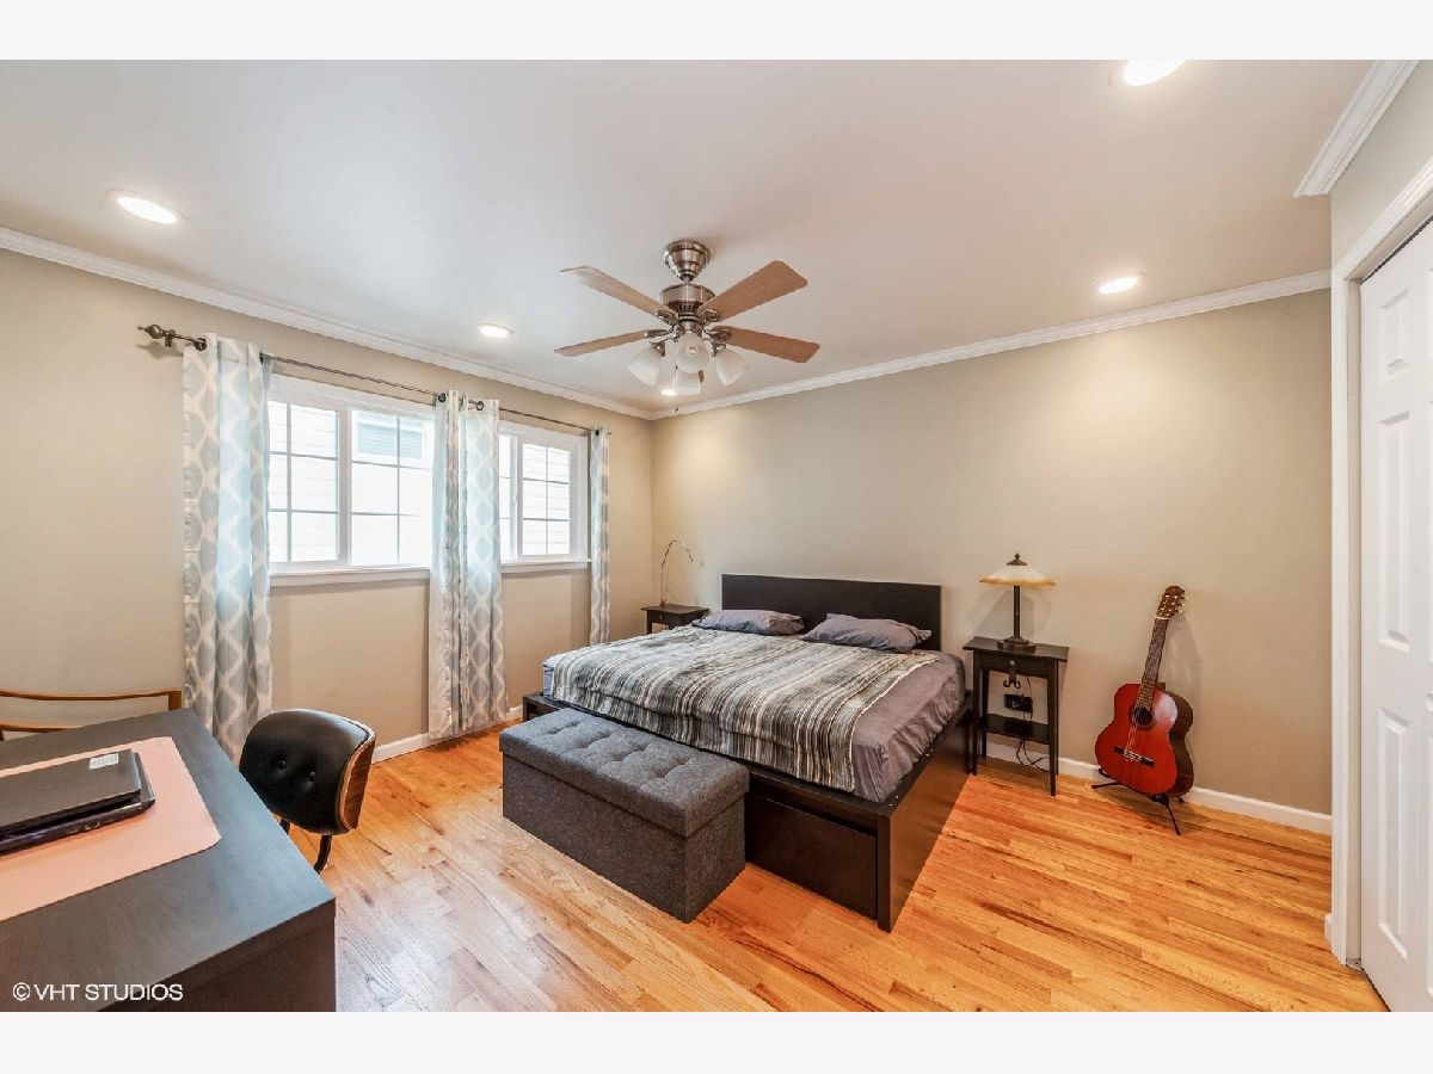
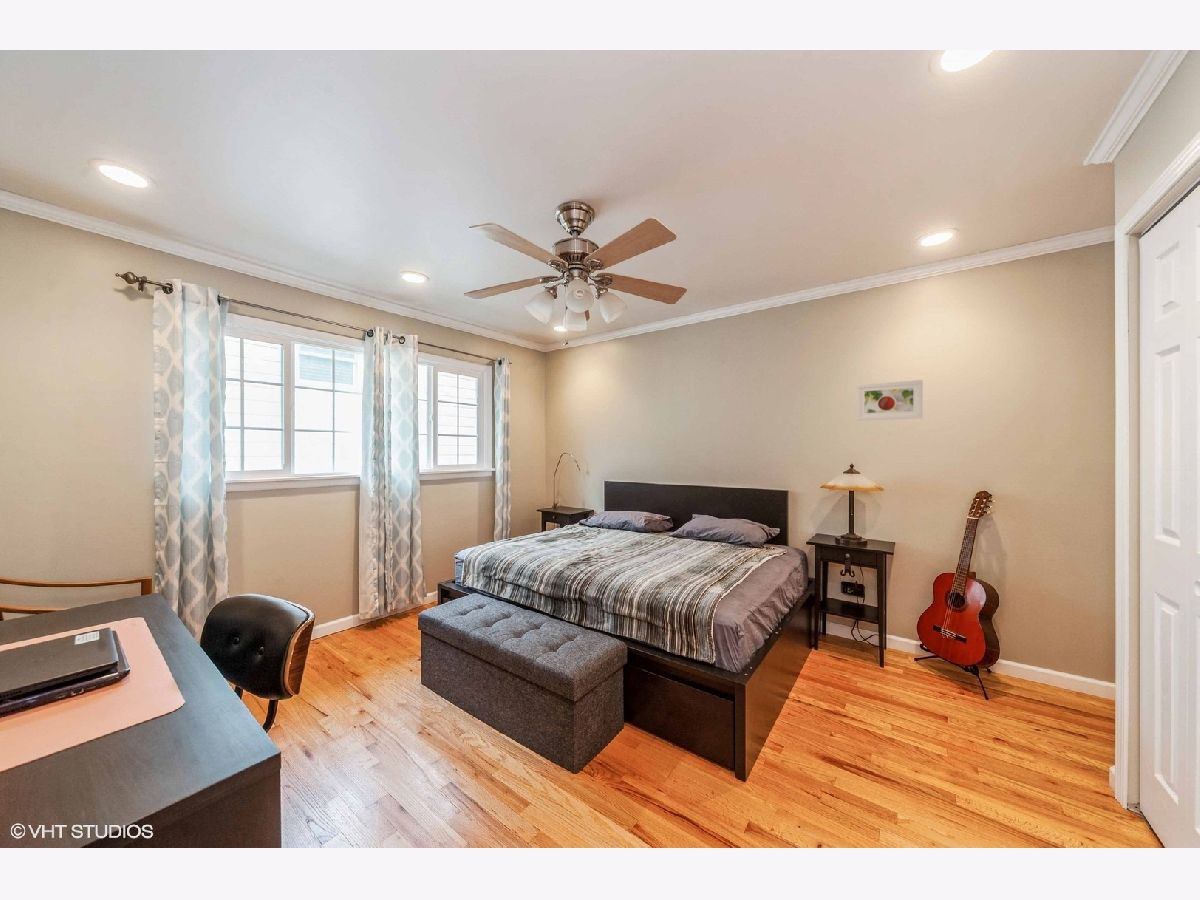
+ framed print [855,379,924,421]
